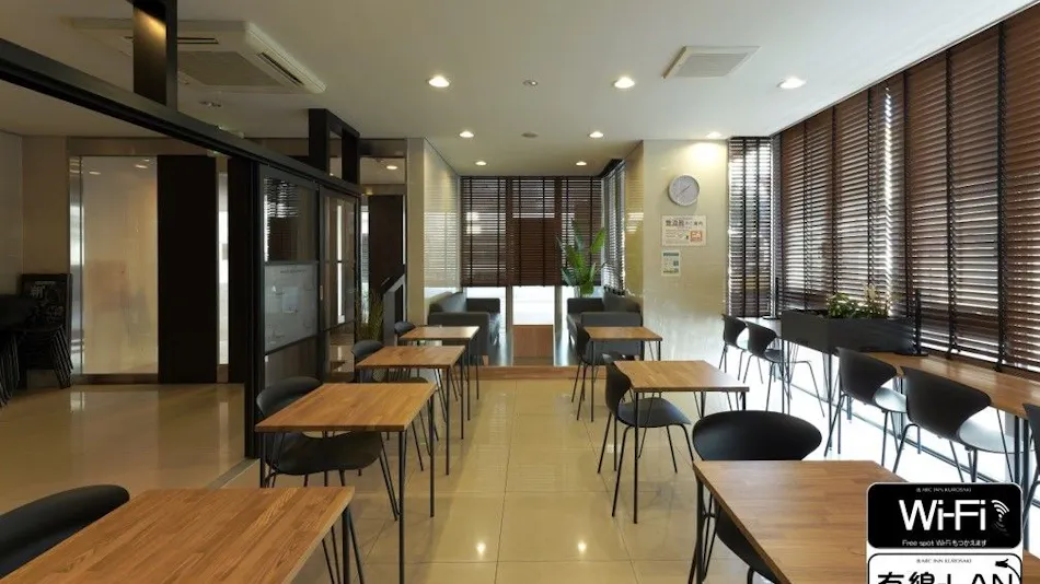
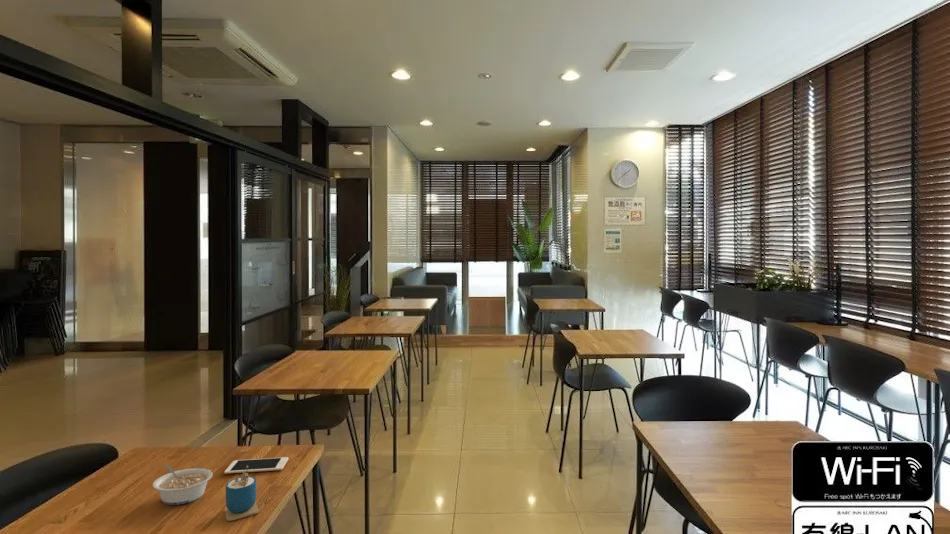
+ cup [224,465,259,522]
+ cell phone [223,456,289,475]
+ legume [152,464,214,506]
